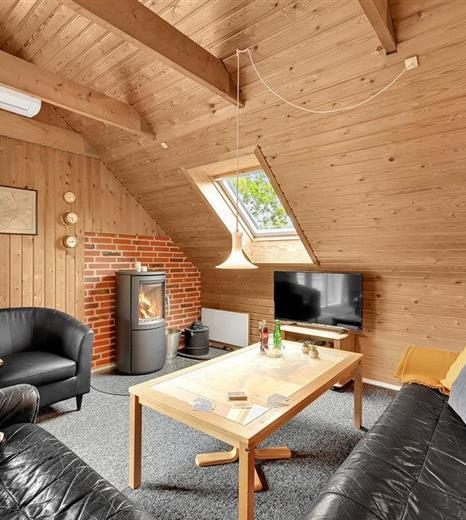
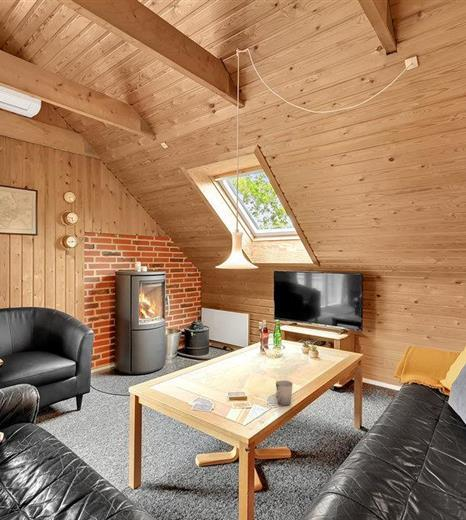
+ cup [275,379,294,407]
